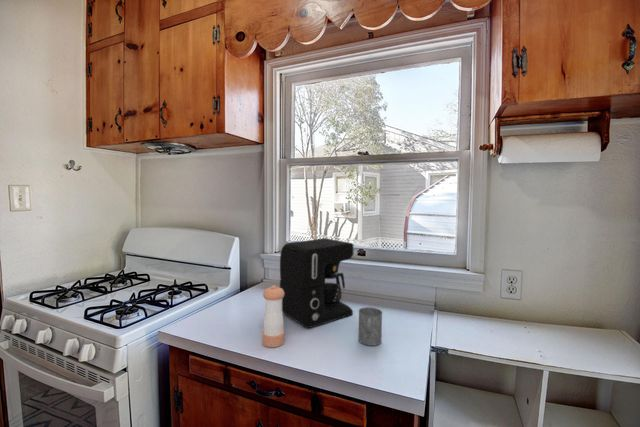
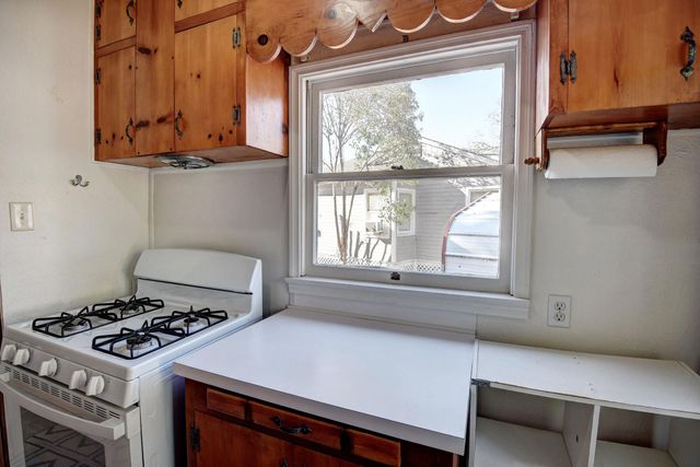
- pepper shaker [262,284,285,348]
- mug [358,306,383,347]
- coffee maker [279,237,354,329]
